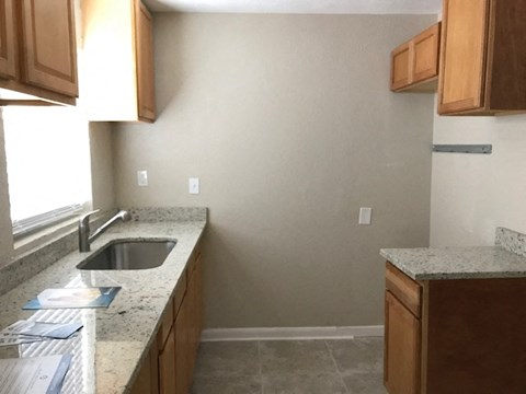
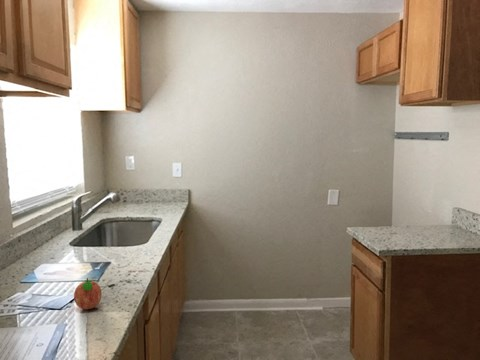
+ fruit [73,277,103,310]
